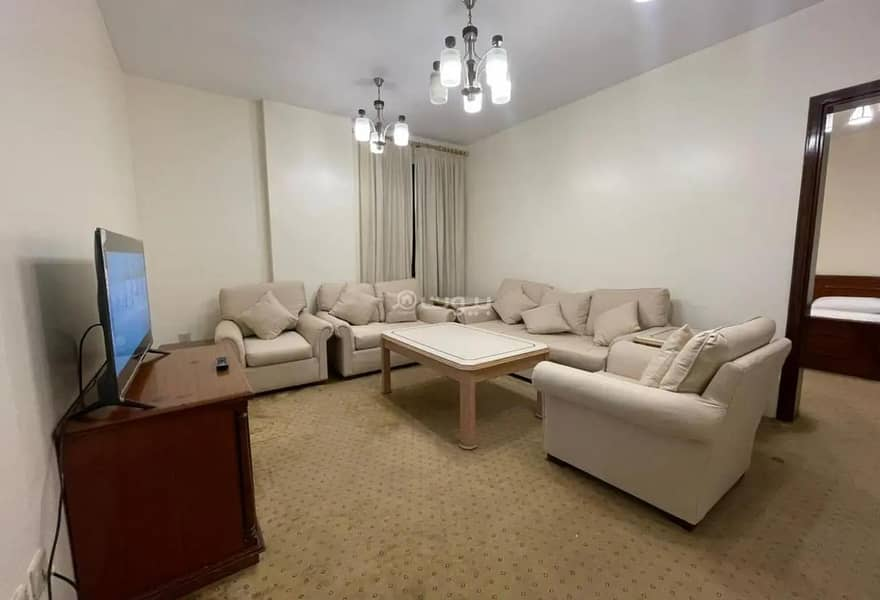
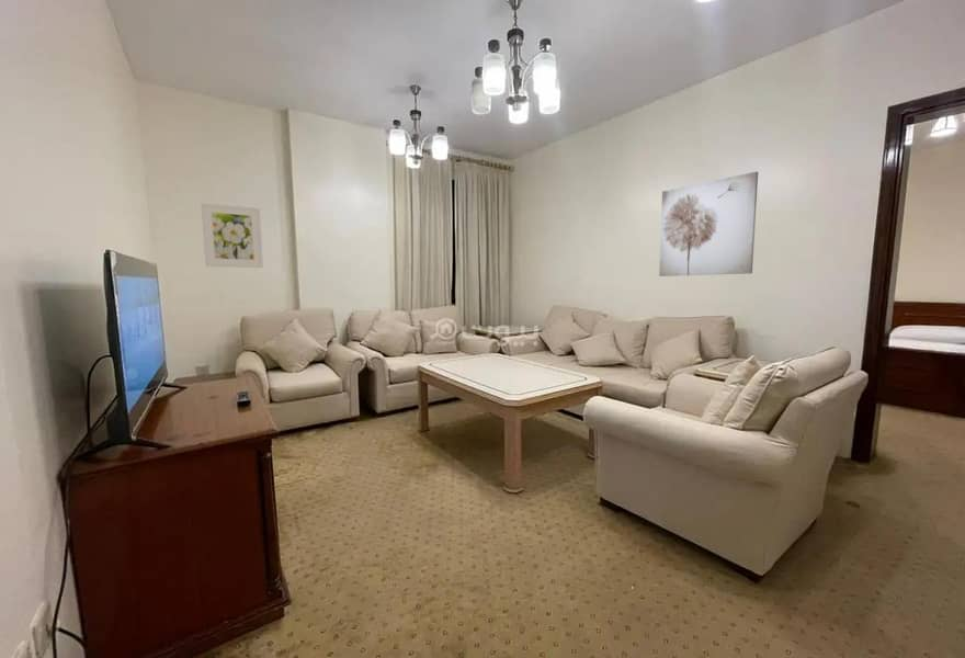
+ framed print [200,202,264,269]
+ wall art [658,171,759,277]
